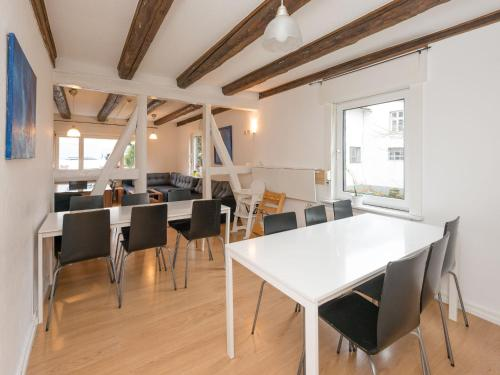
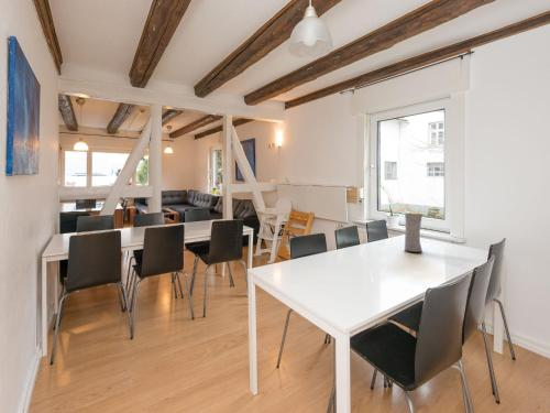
+ vase [404,213,424,253]
